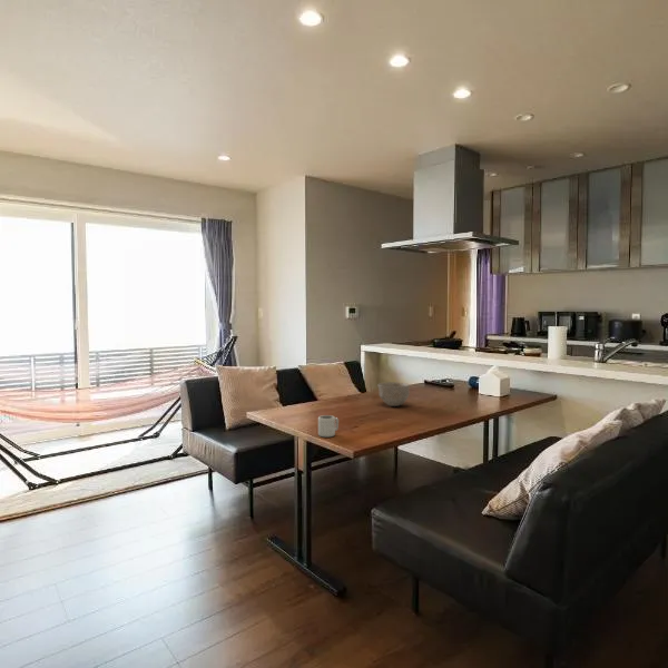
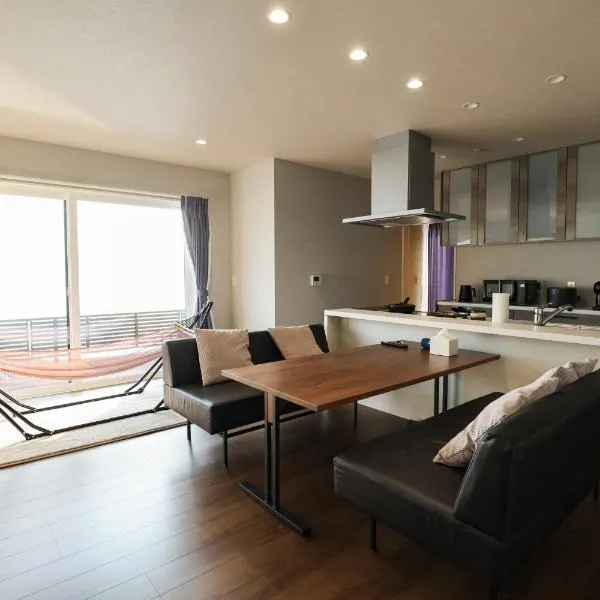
- cup [317,414,340,439]
- bowl [376,381,411,407]
